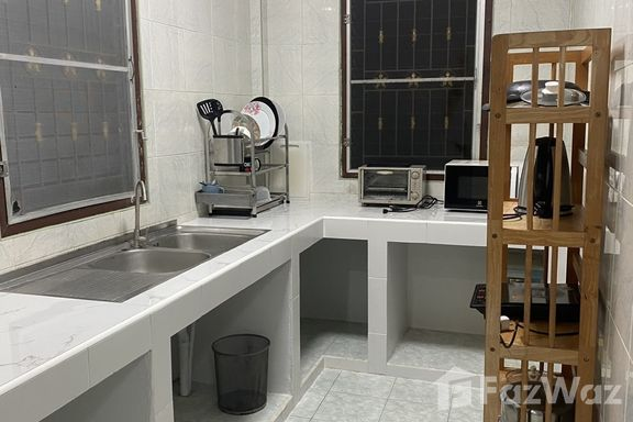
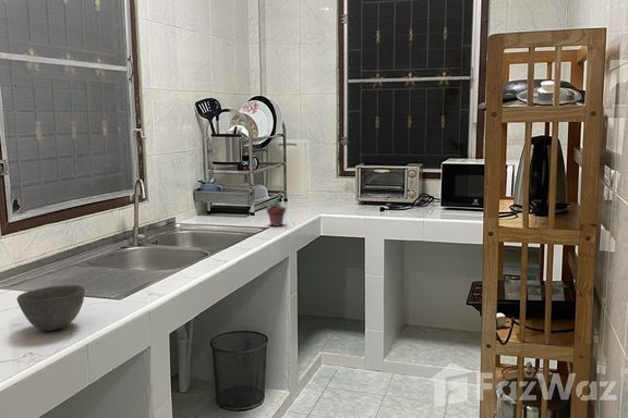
+ potted succulent [265,199,287,228]
+ bowl [15,284,86,332]
